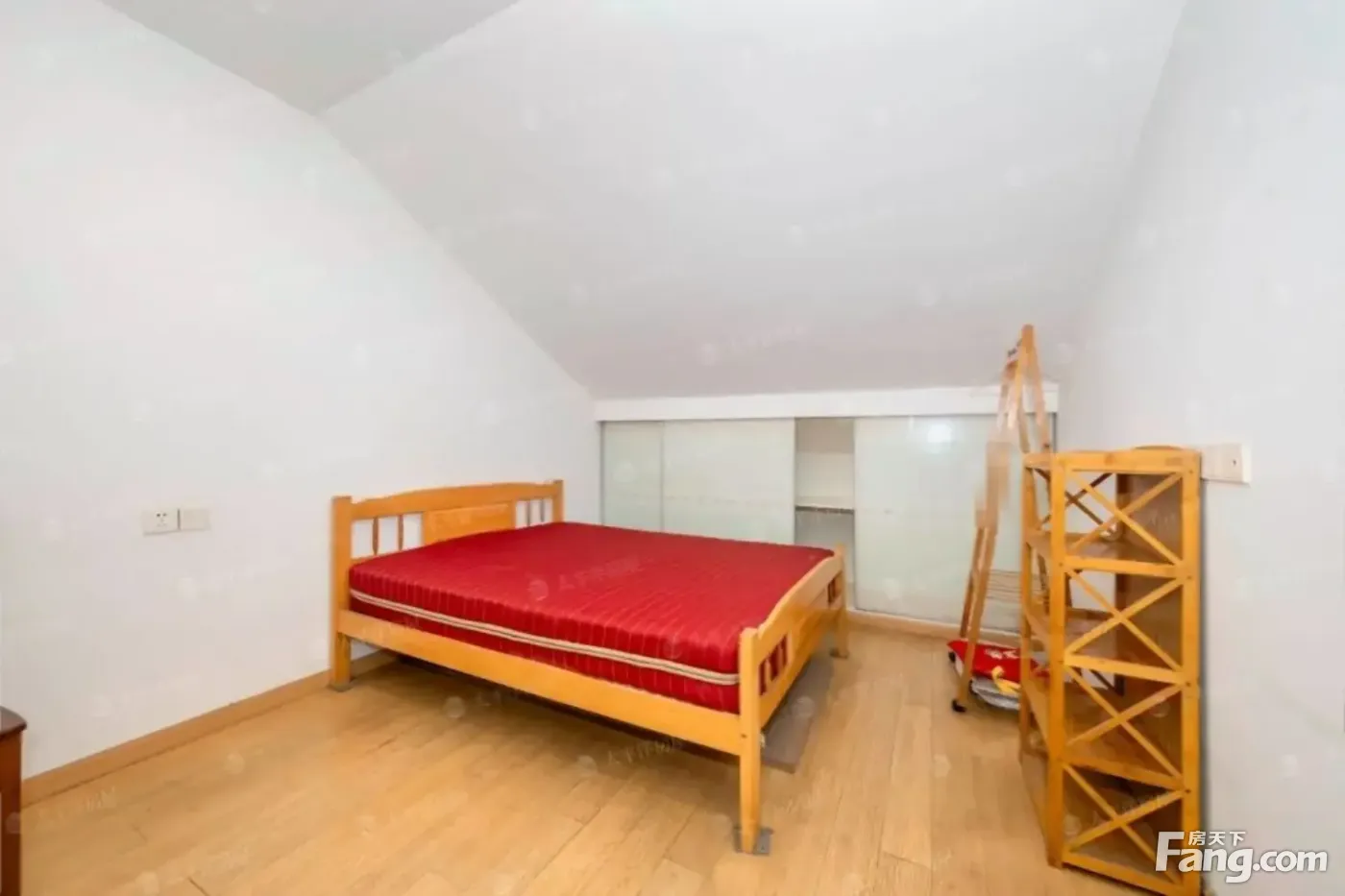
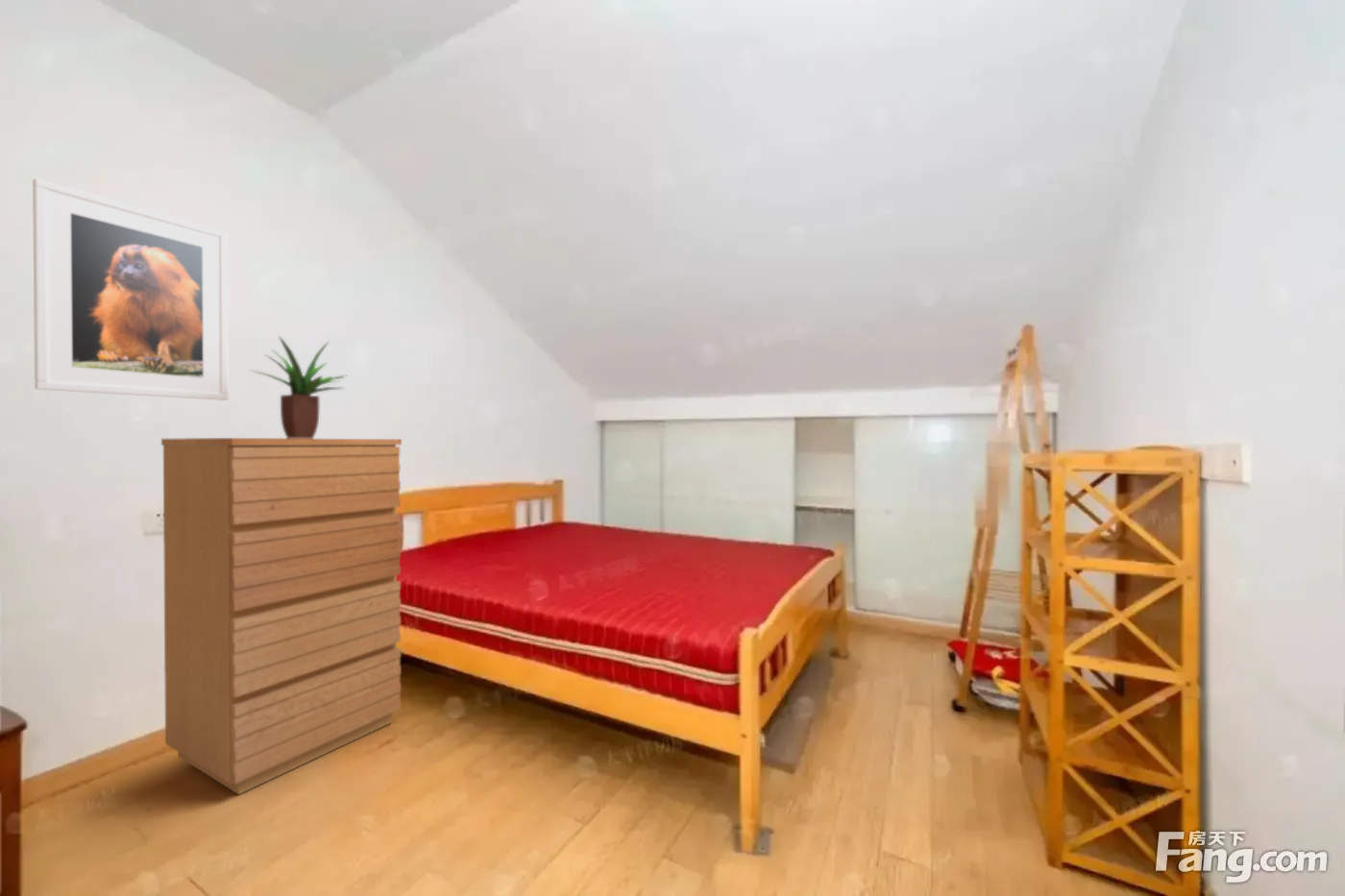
+ dresser [160,437,403,795]
+ potted plant [251,335,347,439]
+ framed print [32,178,230,401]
